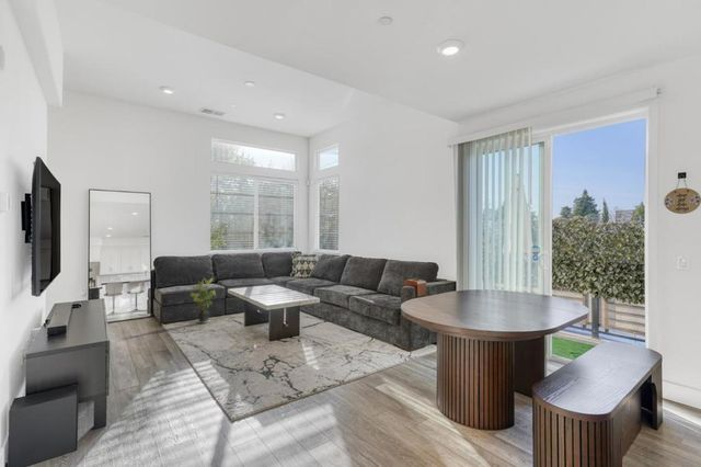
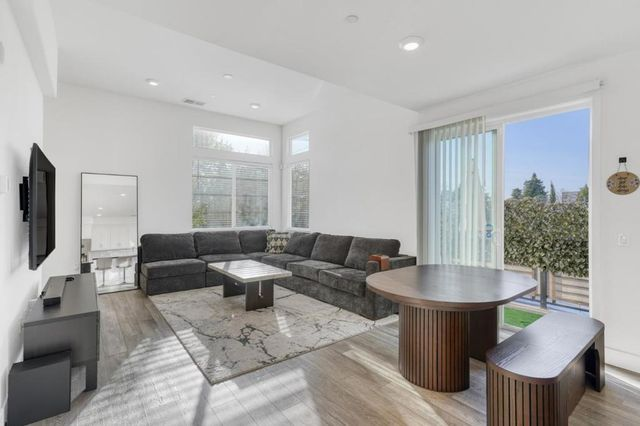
- potted plant [189,276,217,324]
